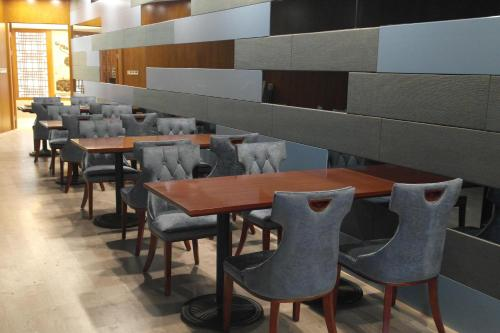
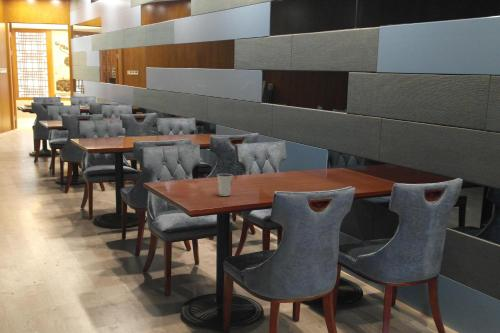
+ dixie cup [216,173,234,197]
